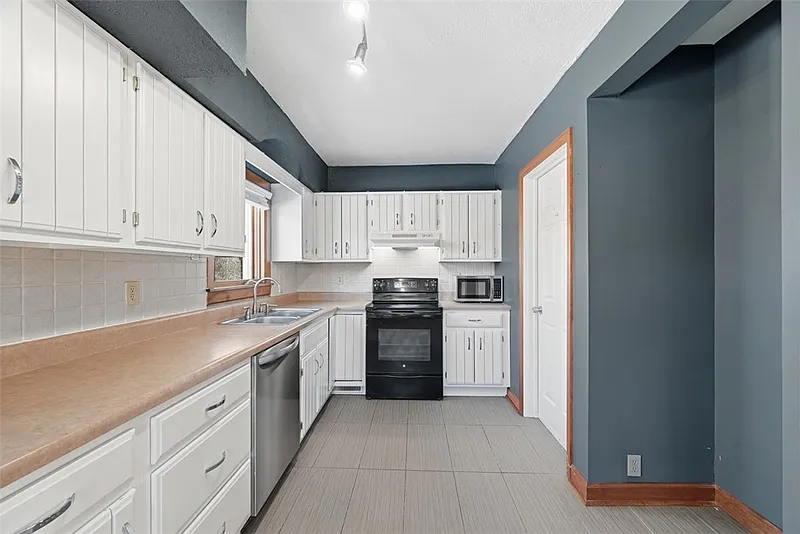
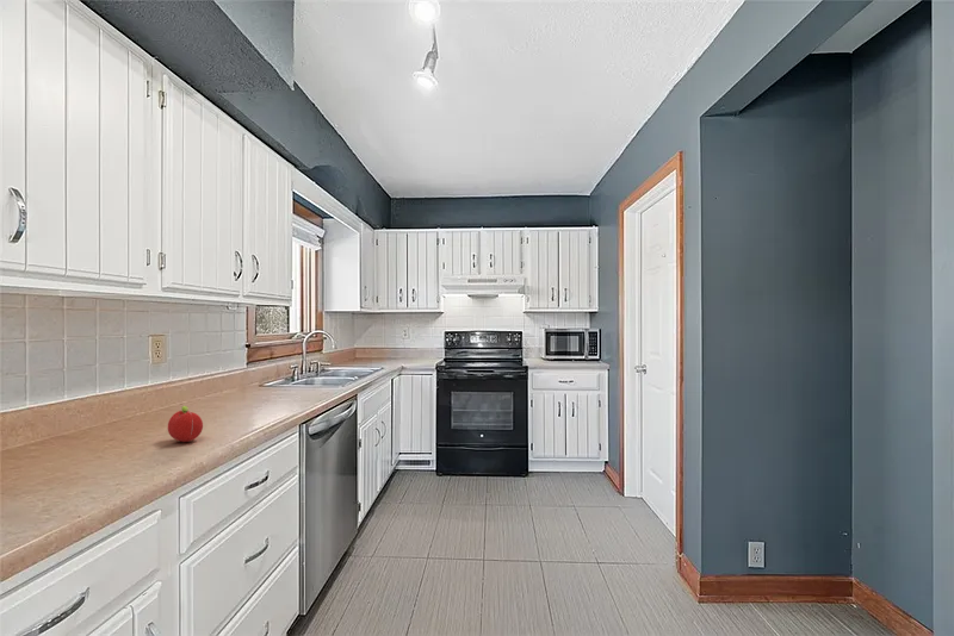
+ fruit [167,405,204,443]
